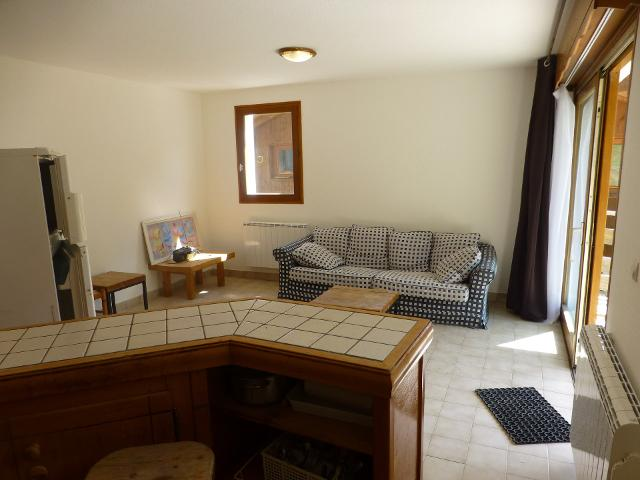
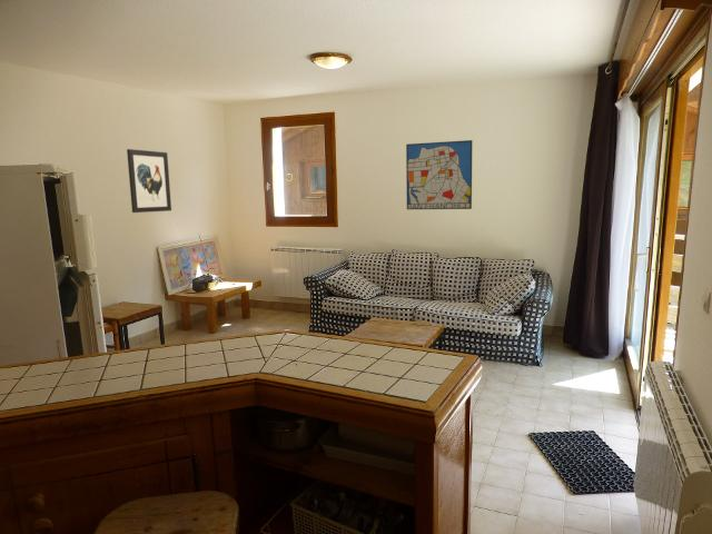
+ wall art [405,139,474,210]
+ wall art [126,148,172,214]
